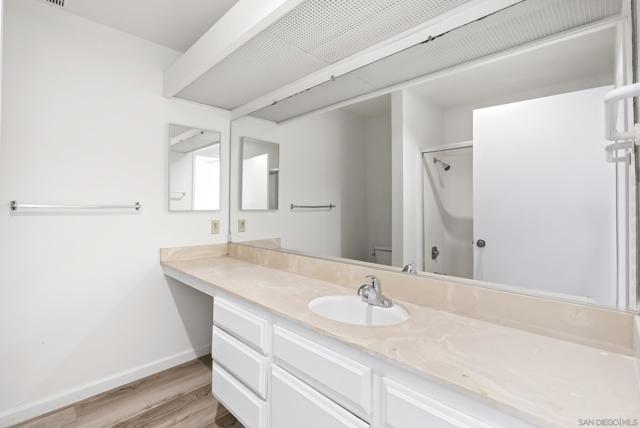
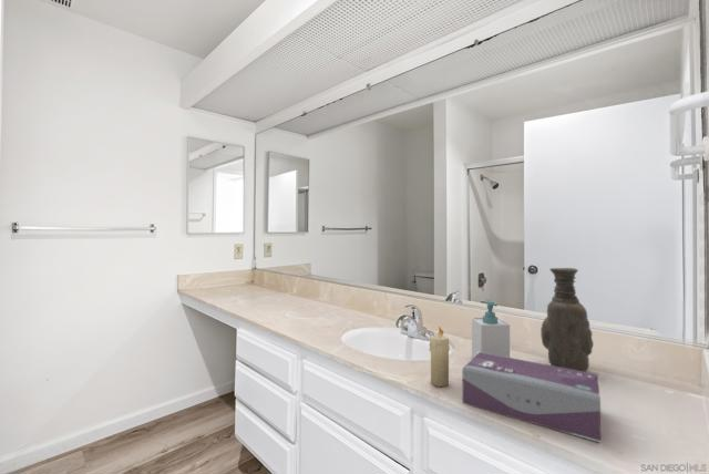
+ tissue box [461,352,602,443]
+ soap bottle [471,299,511,359]
+ vase [540,267,595,372]
+ candle [429,326,451,388]
